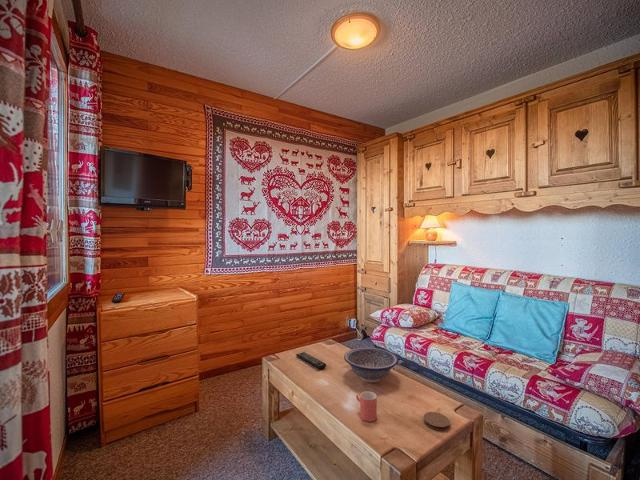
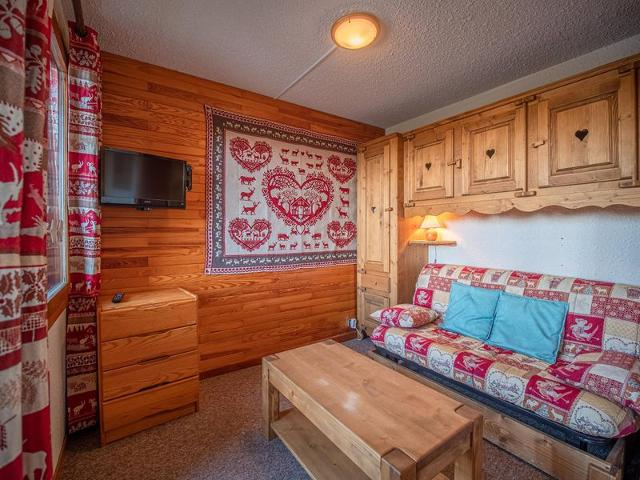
- cup [355,390,378,422]
- decorative bowl [343,347,399,384]
- coaster [423,411,451,431]
- remote control [295,351,327,370]
